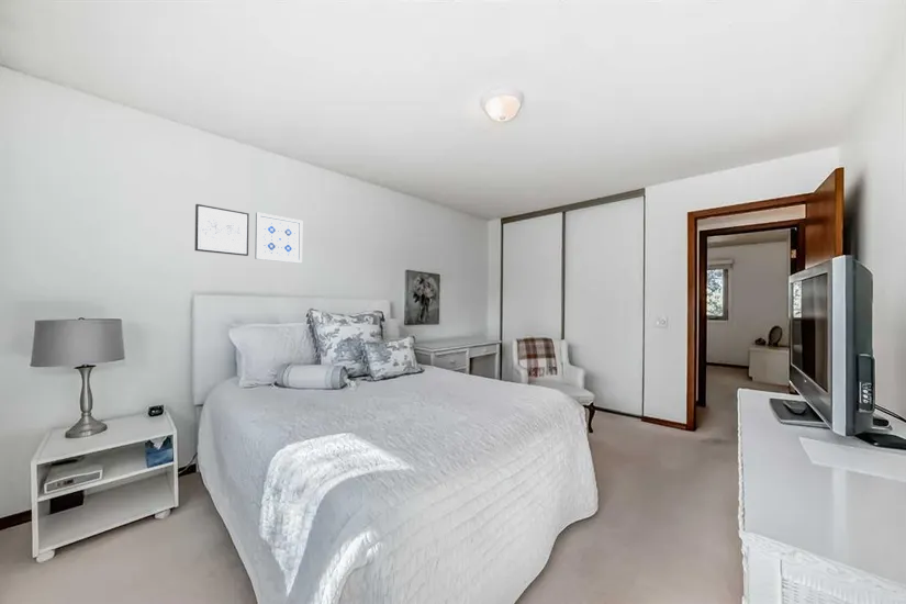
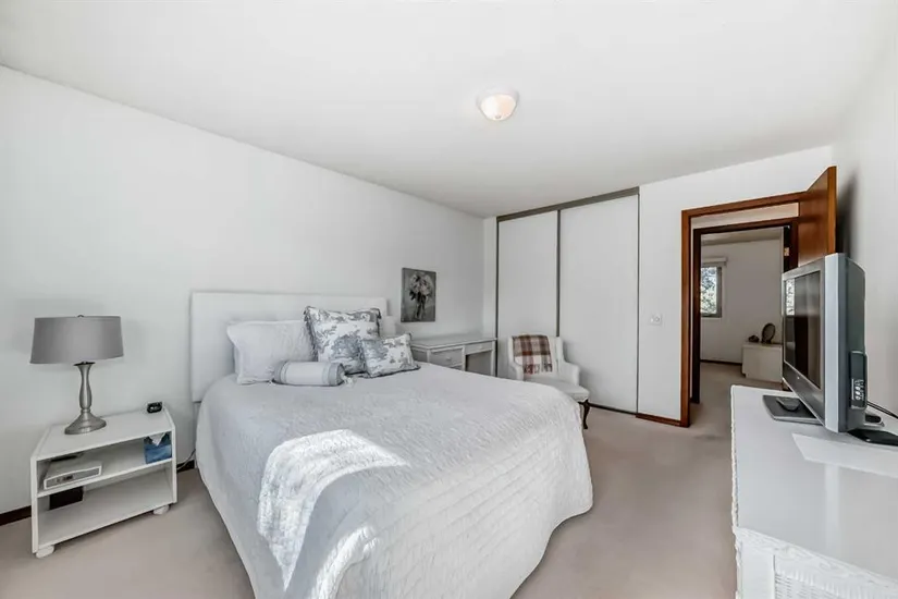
- wall art [254,211,303,265]
- wall art [193,203,250,257]
